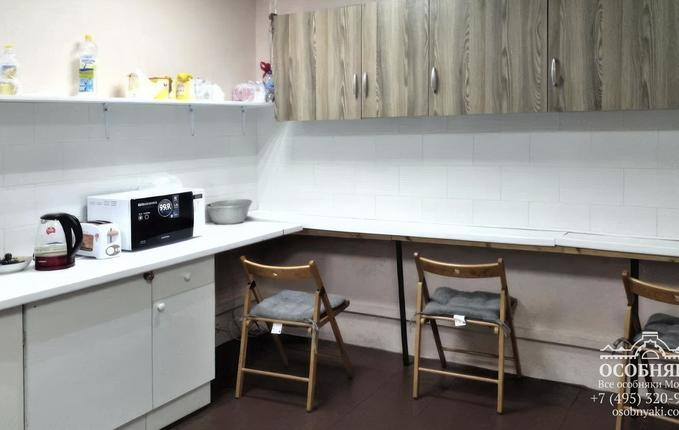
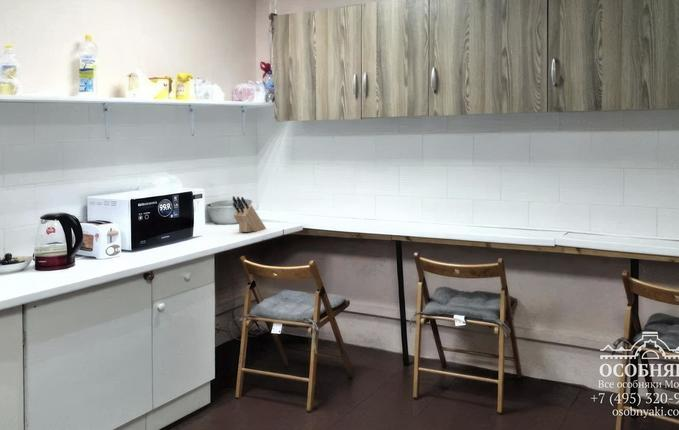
+ knife block [232,195,267,233]
